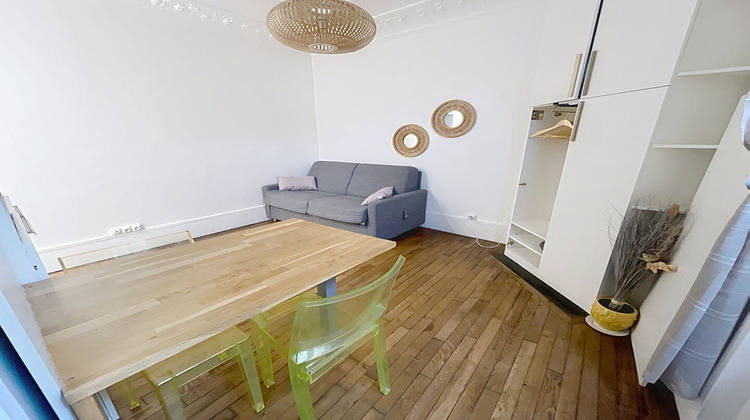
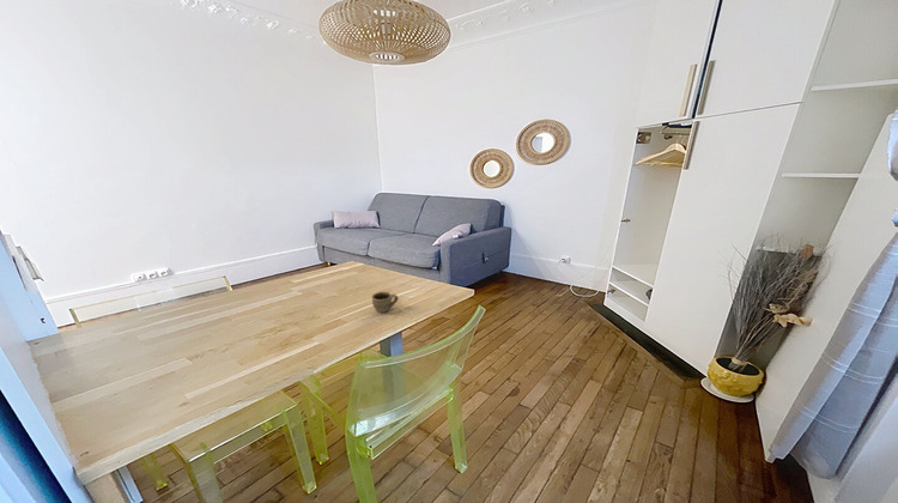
+ cup [371,291,400,314]
